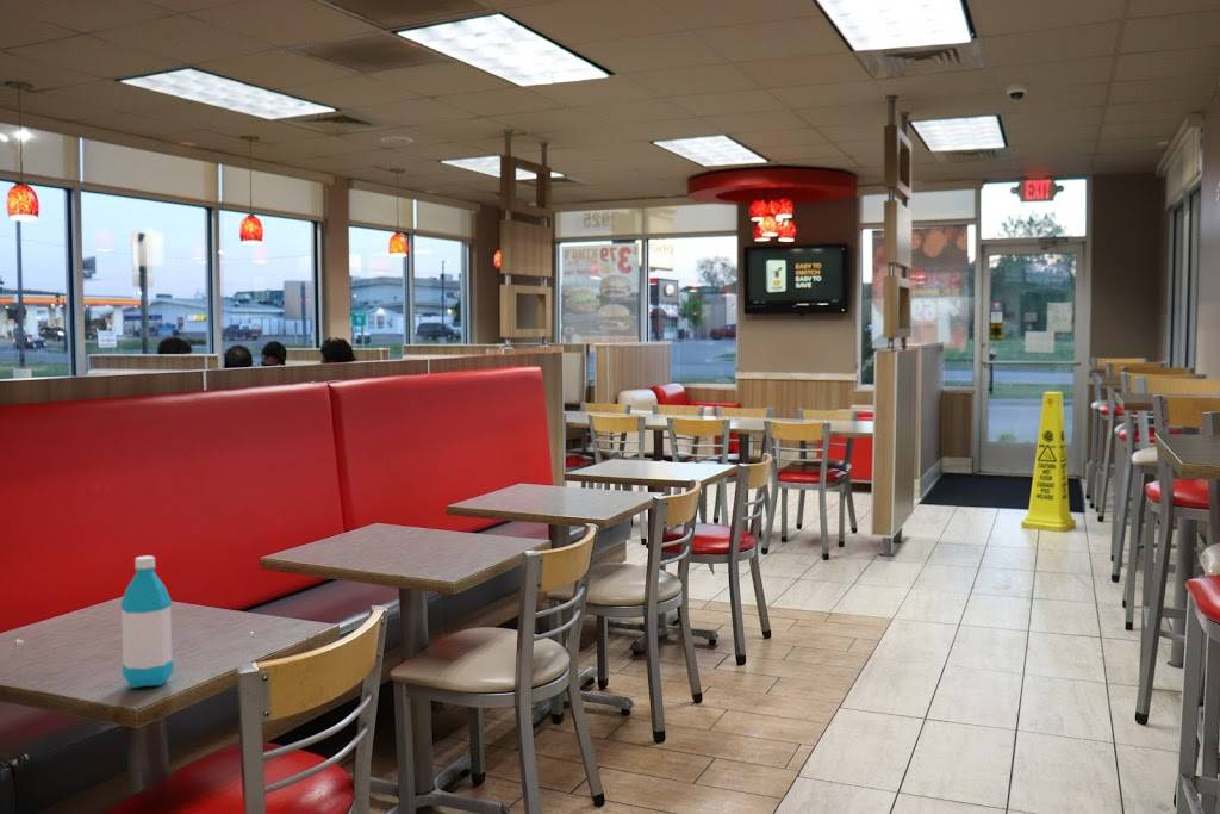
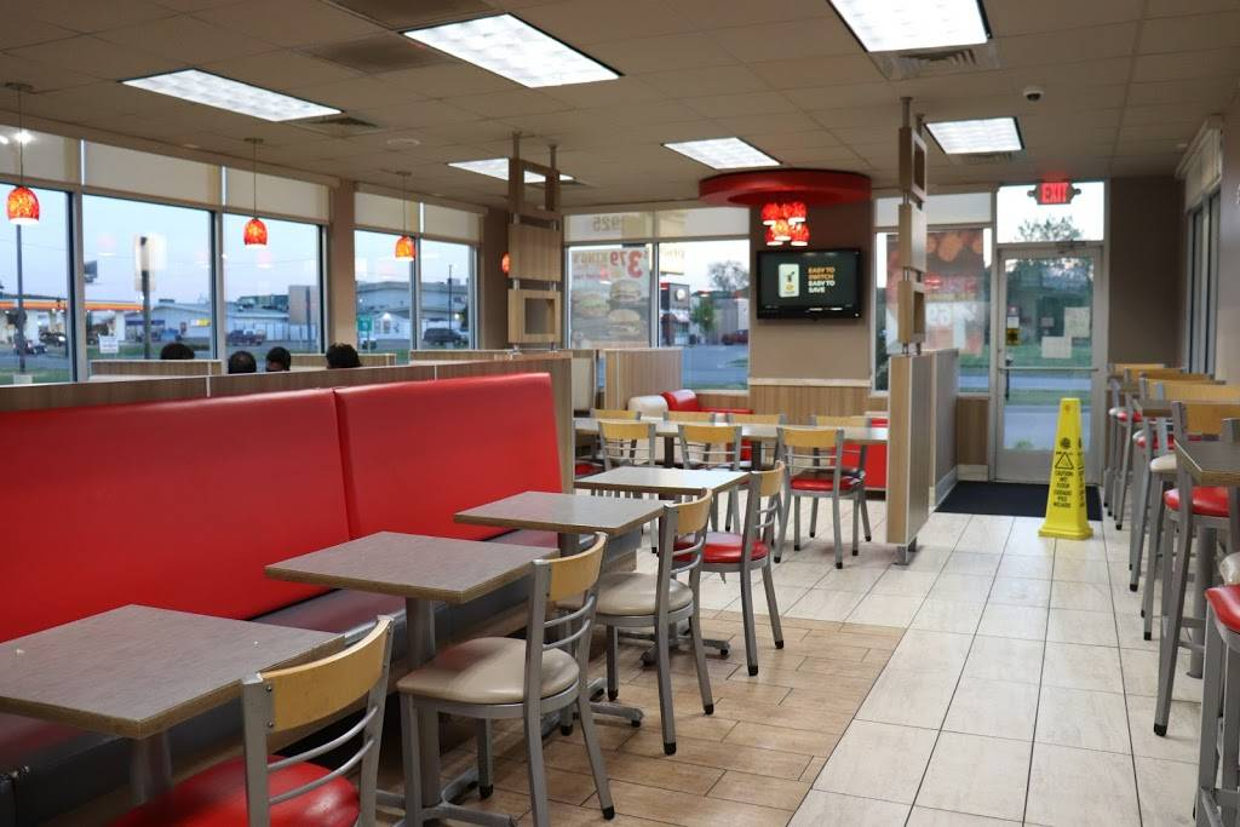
- water bottle [119,554,174,689]
